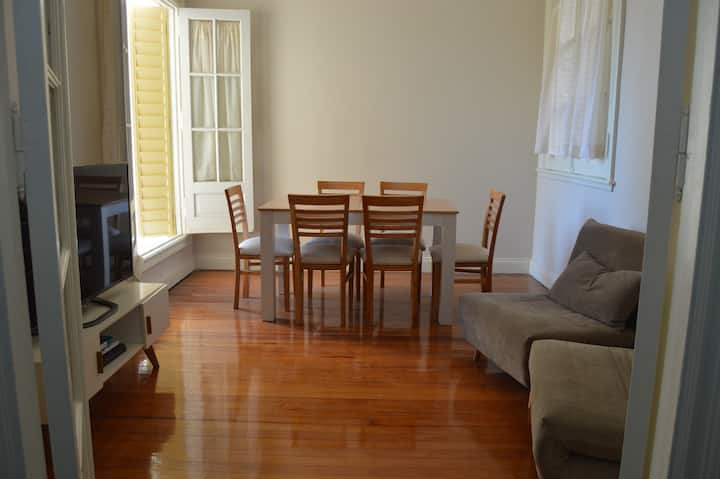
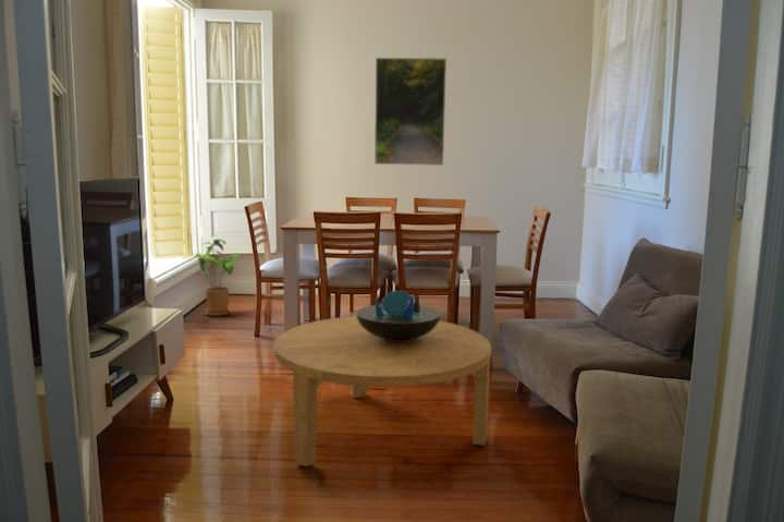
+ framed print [373,57,448,167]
+ coffee table [273,315,492,468]
+ house plant [194,238,244,317]
+ decorative bowl [355,289,442,340]
